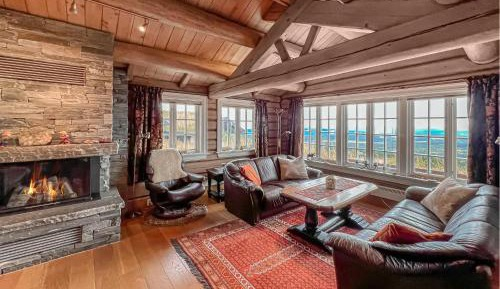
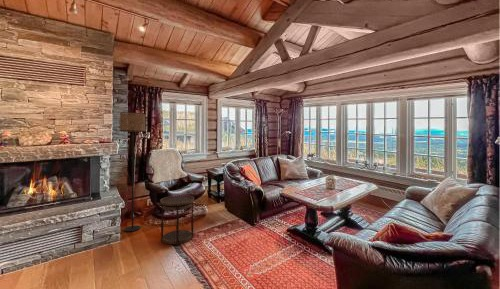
+ floor lamp [119,111,146,232]
+ side table [159,194,195,246]
